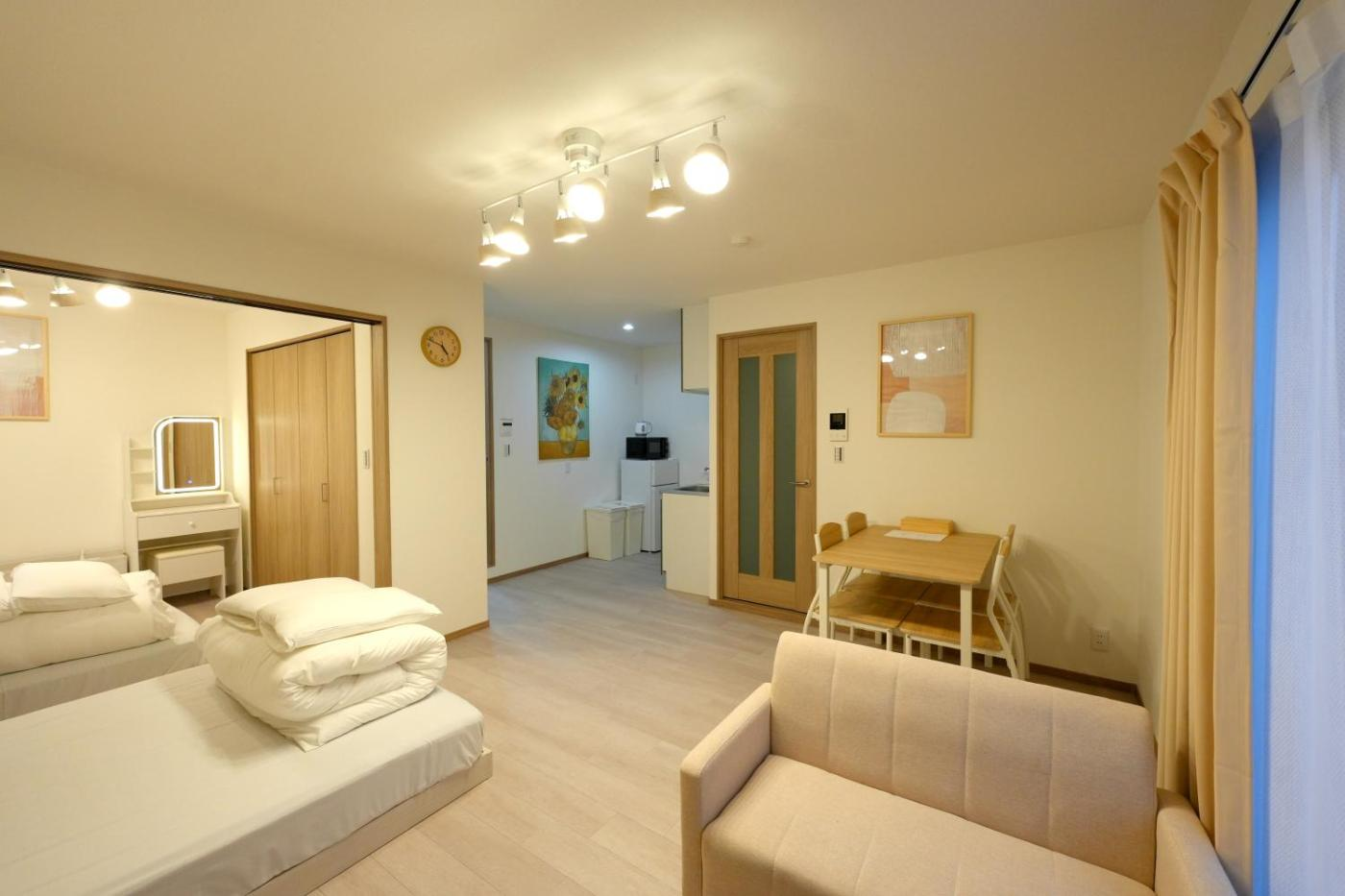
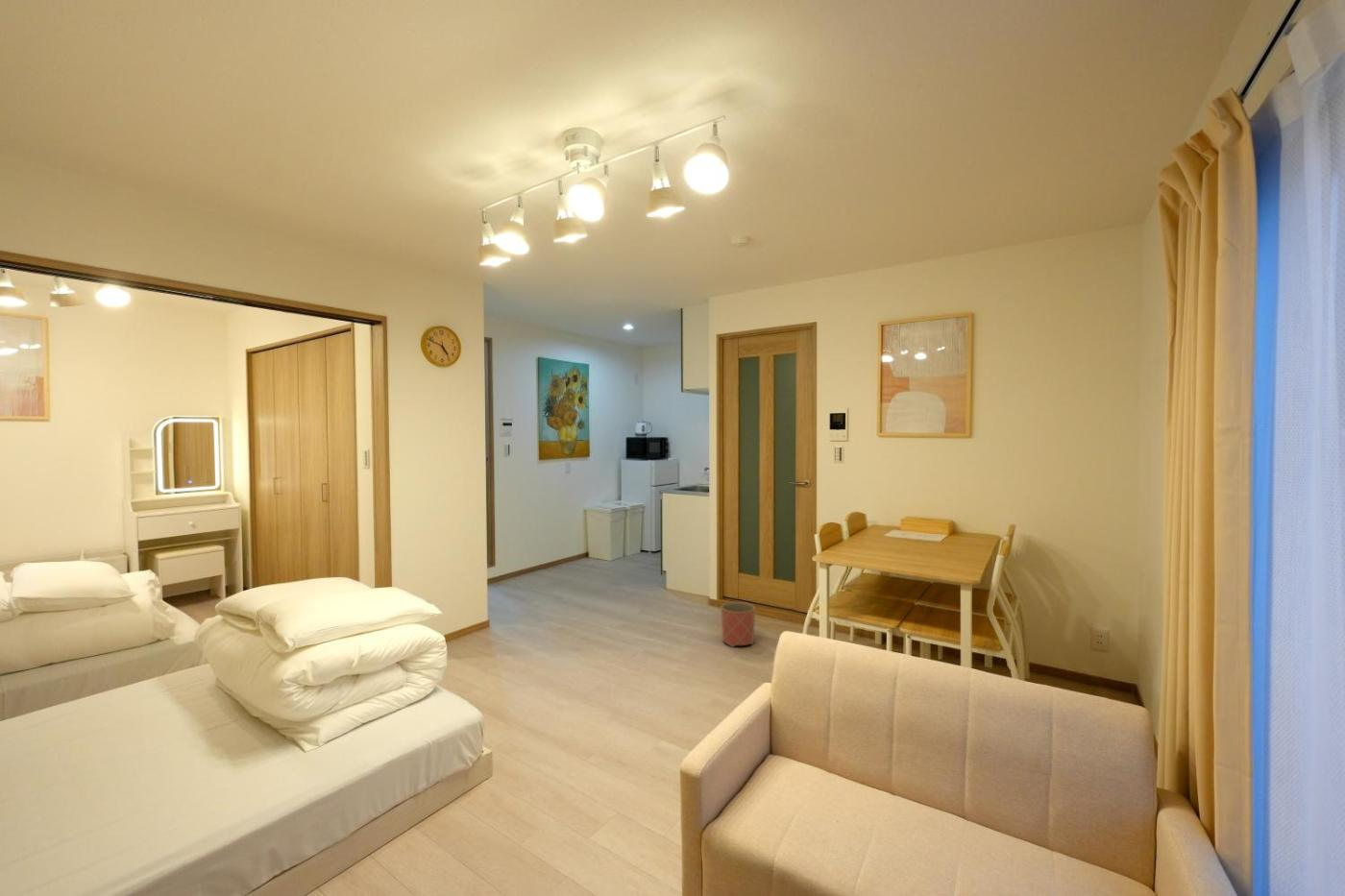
+ planter [721,601,756,647]
